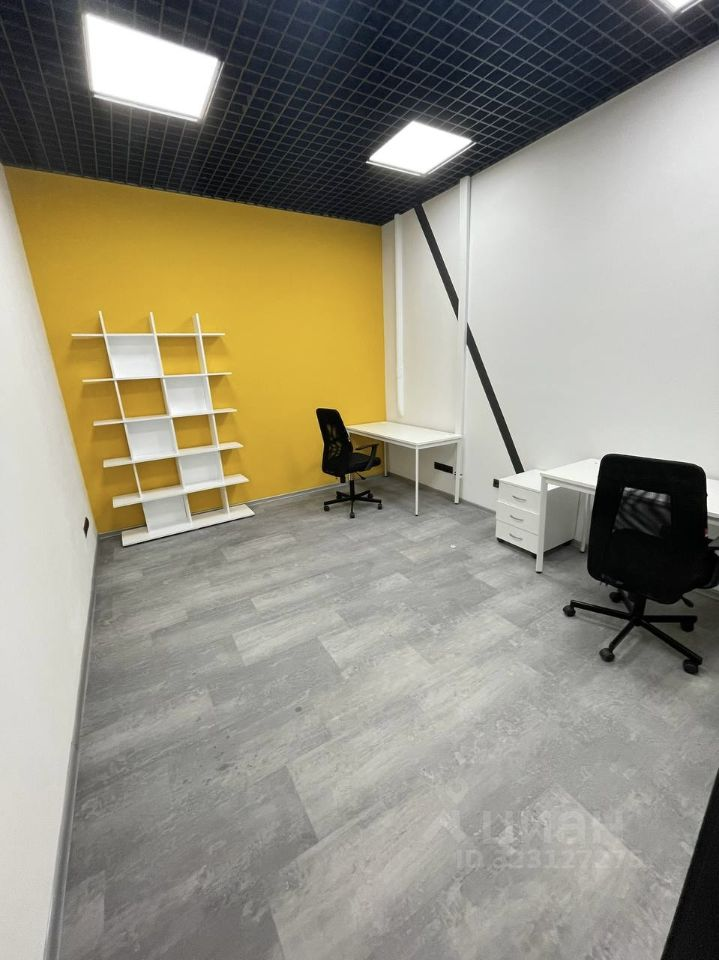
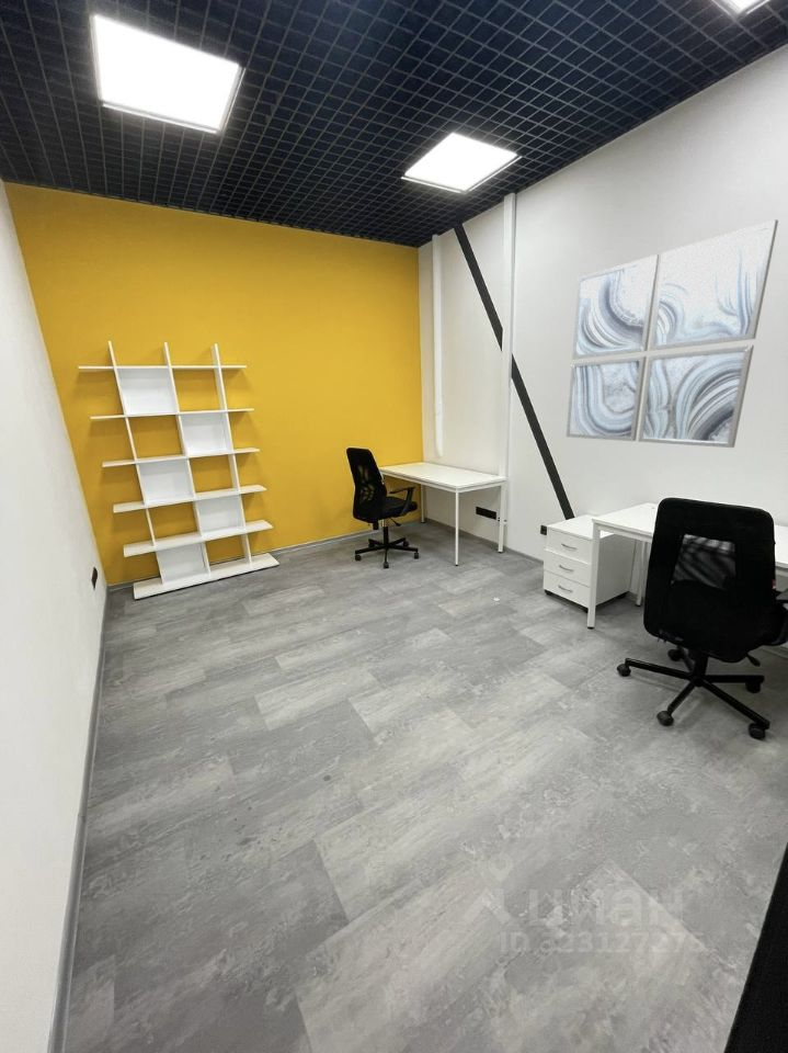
+ wall art [566,218,779,449]
